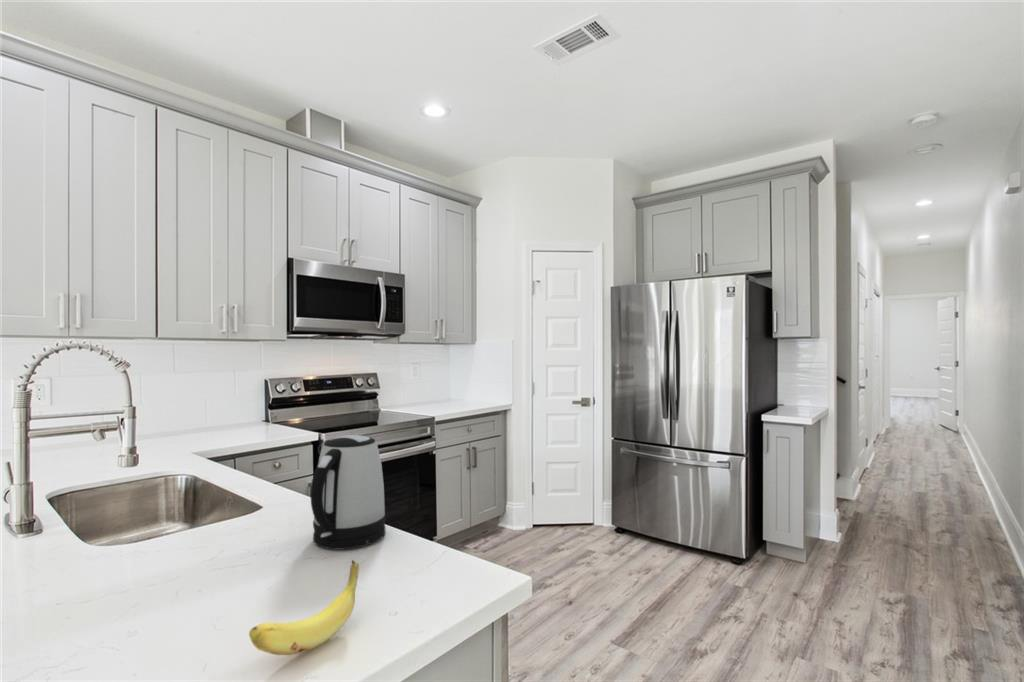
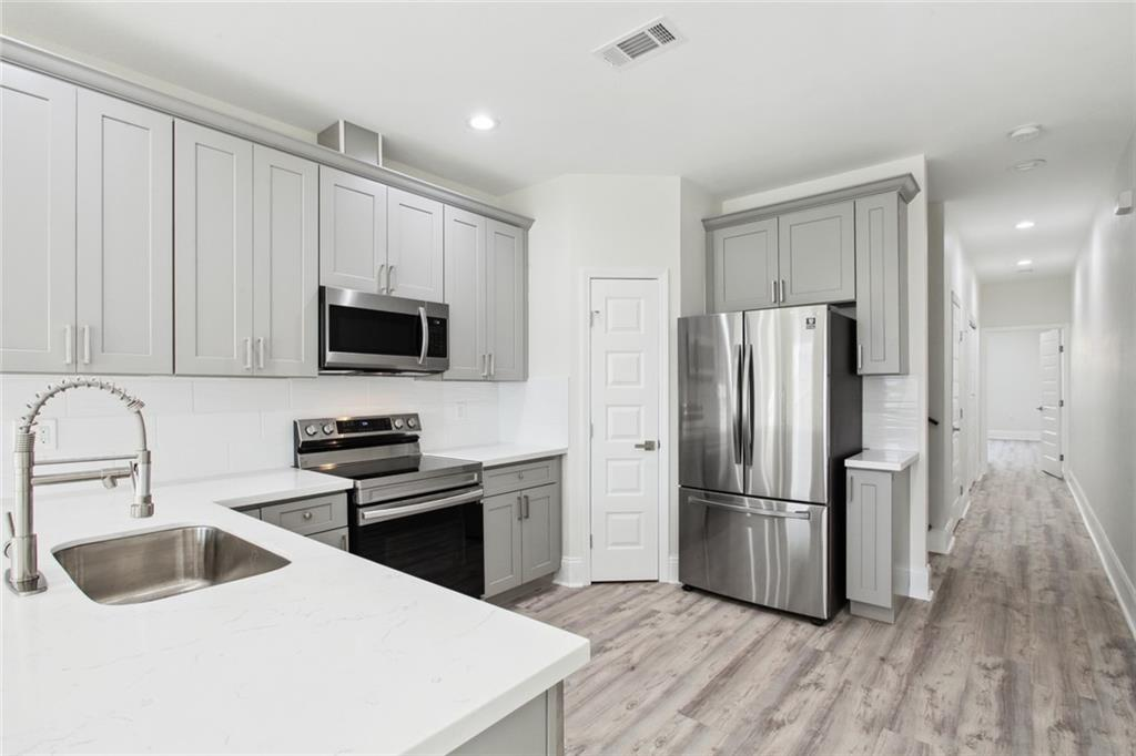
- banana [248,559,360,656]
- kettle [310,434,387,550]
